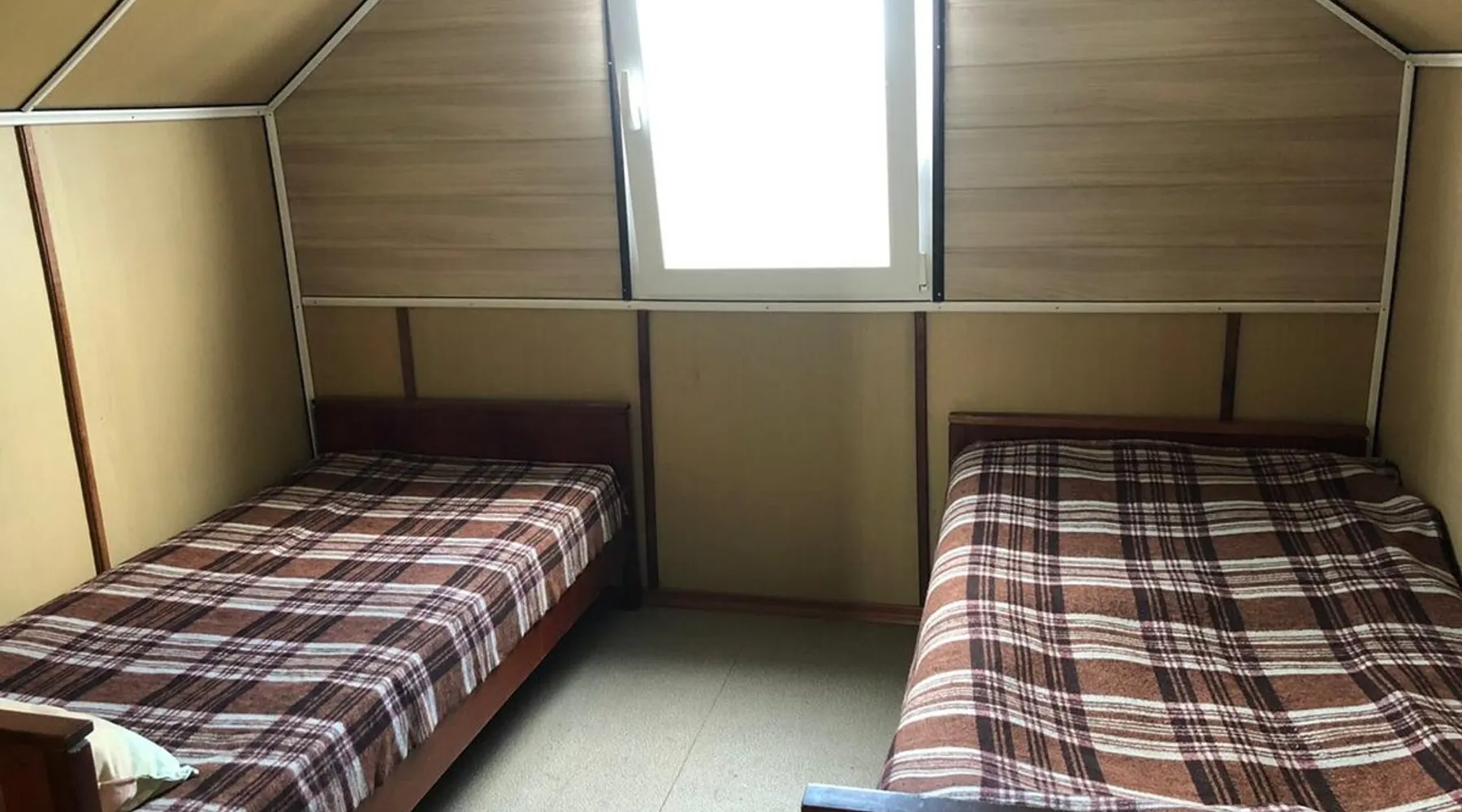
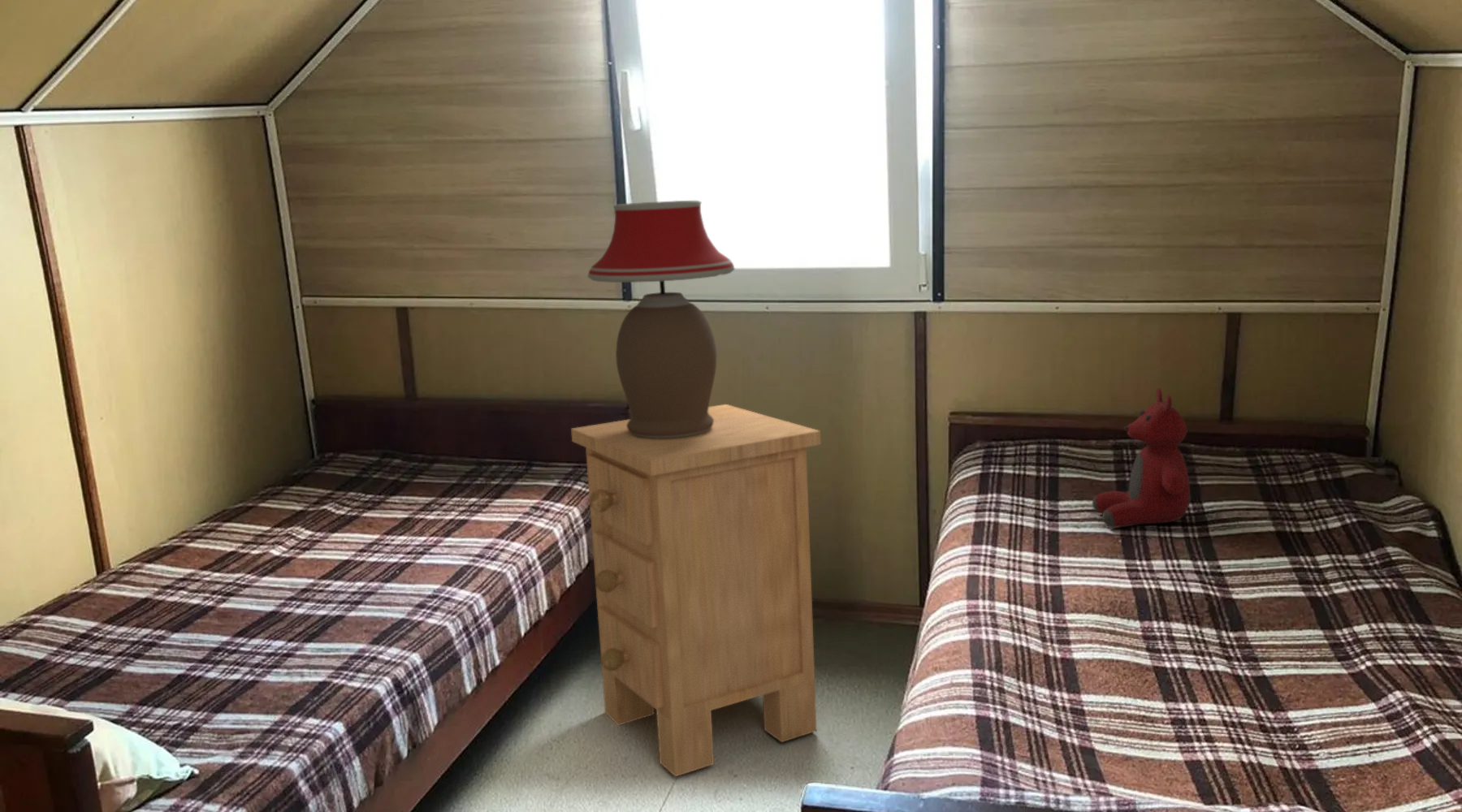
+ teddy bear [1092,387,1191,529]
+ table lamp [586,200,736,439]
+ nightstand [570,404,821,778]
